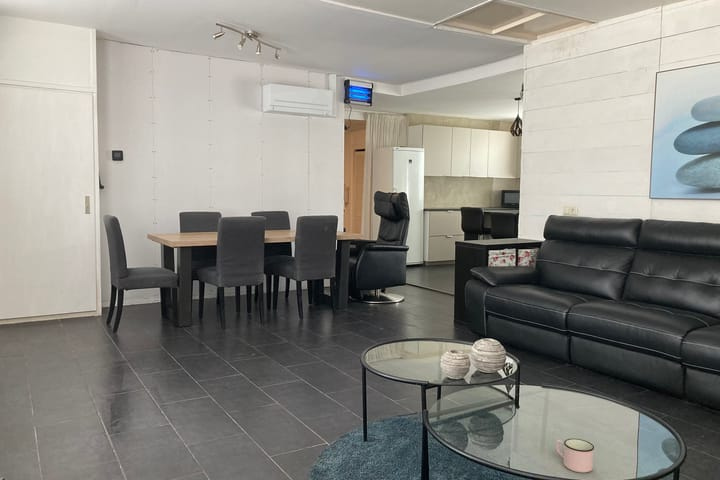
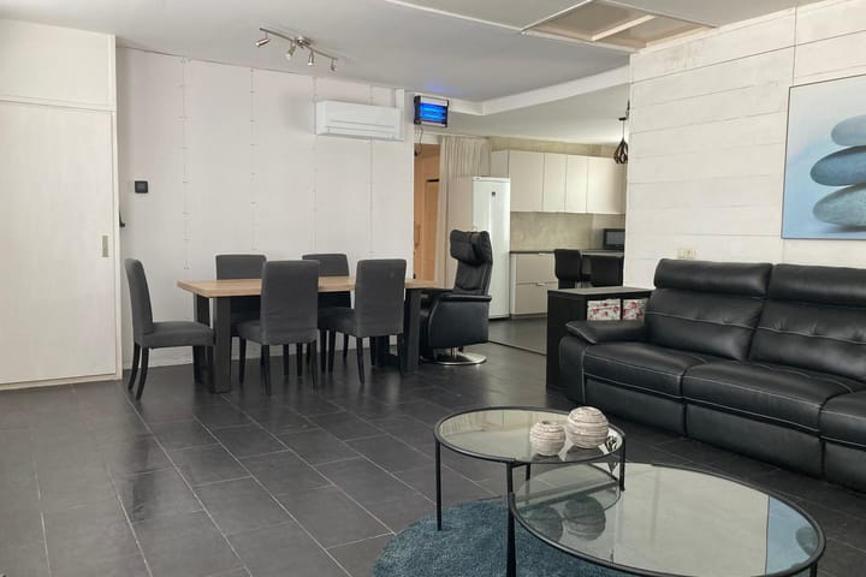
- mug [555,438,595,474]
